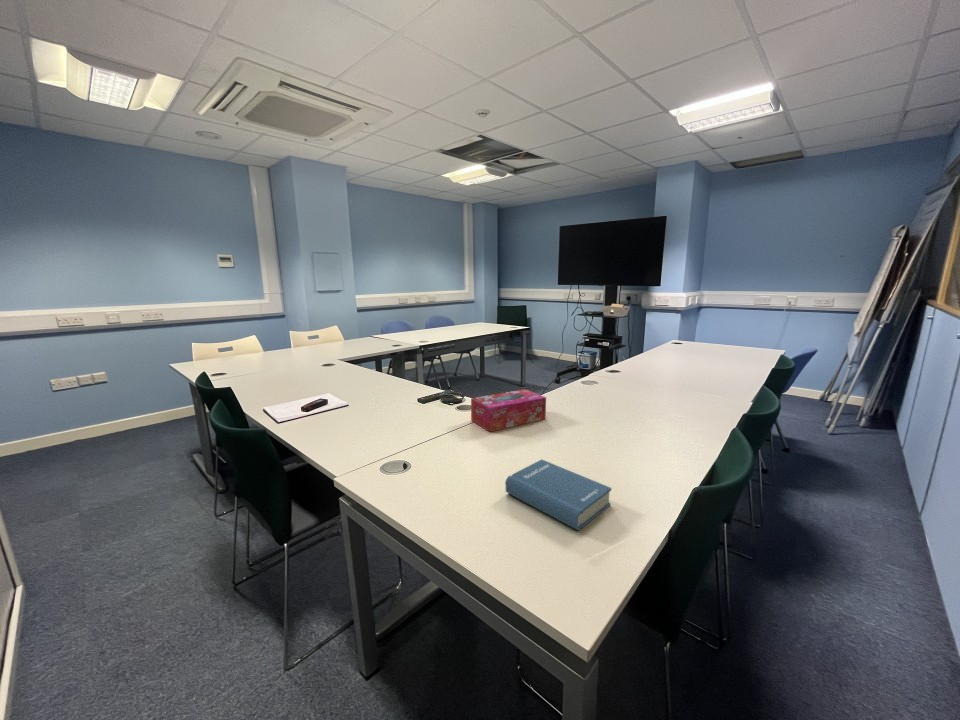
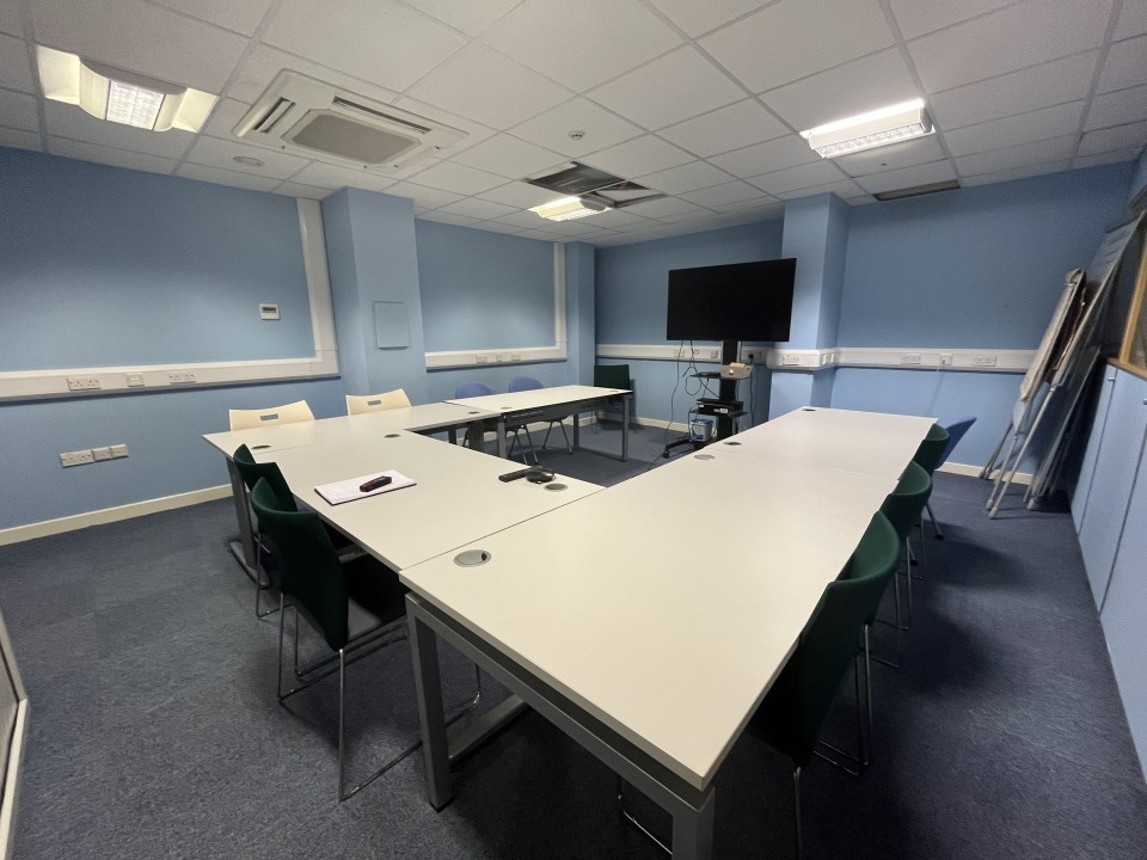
- book [505,458,612,532]
- tissue box [470,388,547,433]
